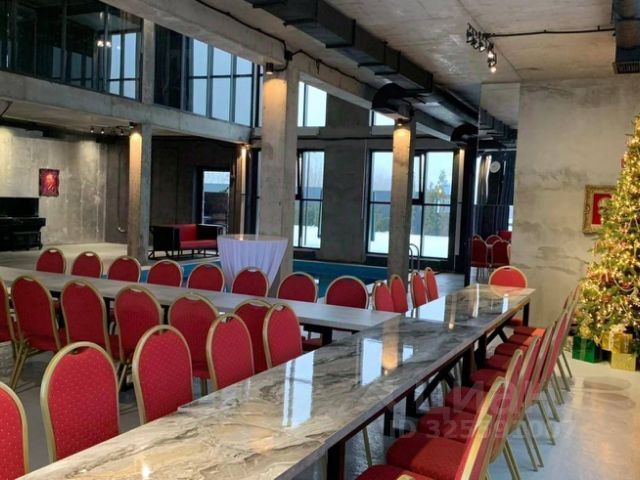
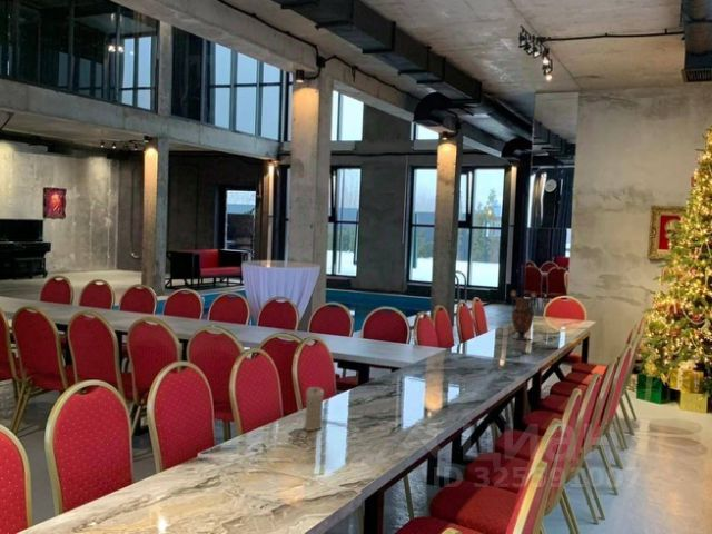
+ candle [303,386,325,432]
+ vase [508,288,538,342]
